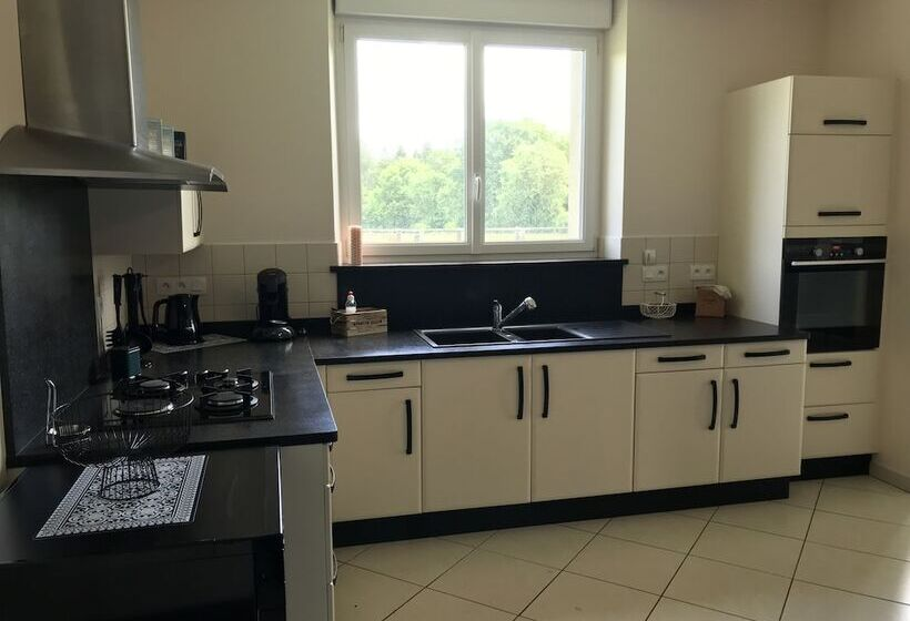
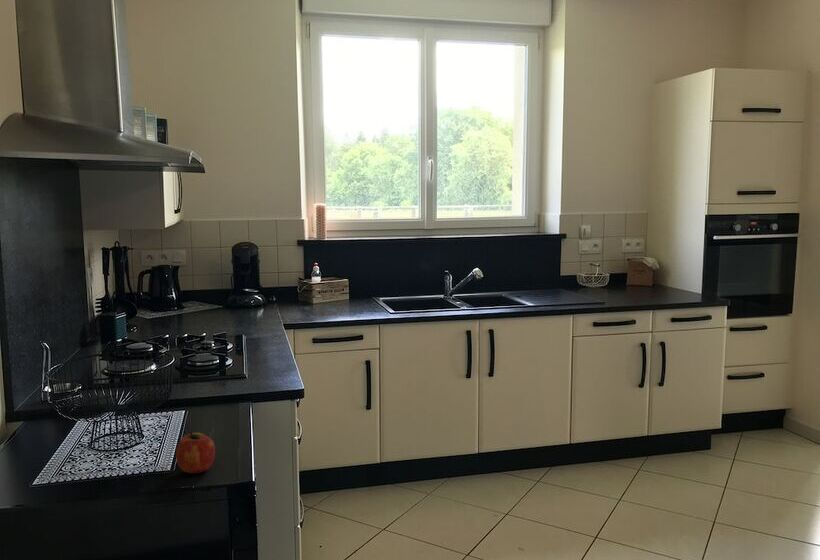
+ fruit [175,431,216,474]
